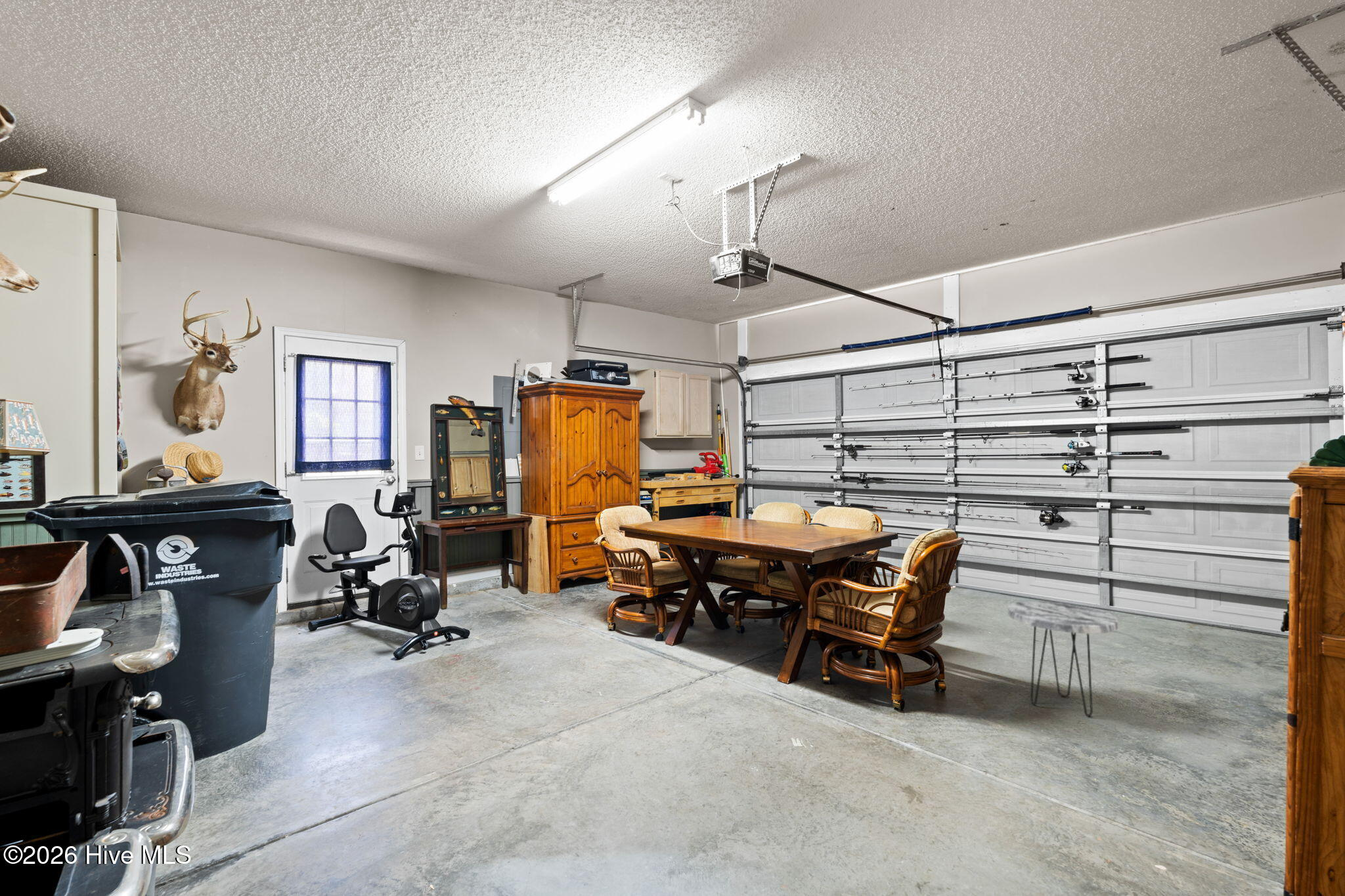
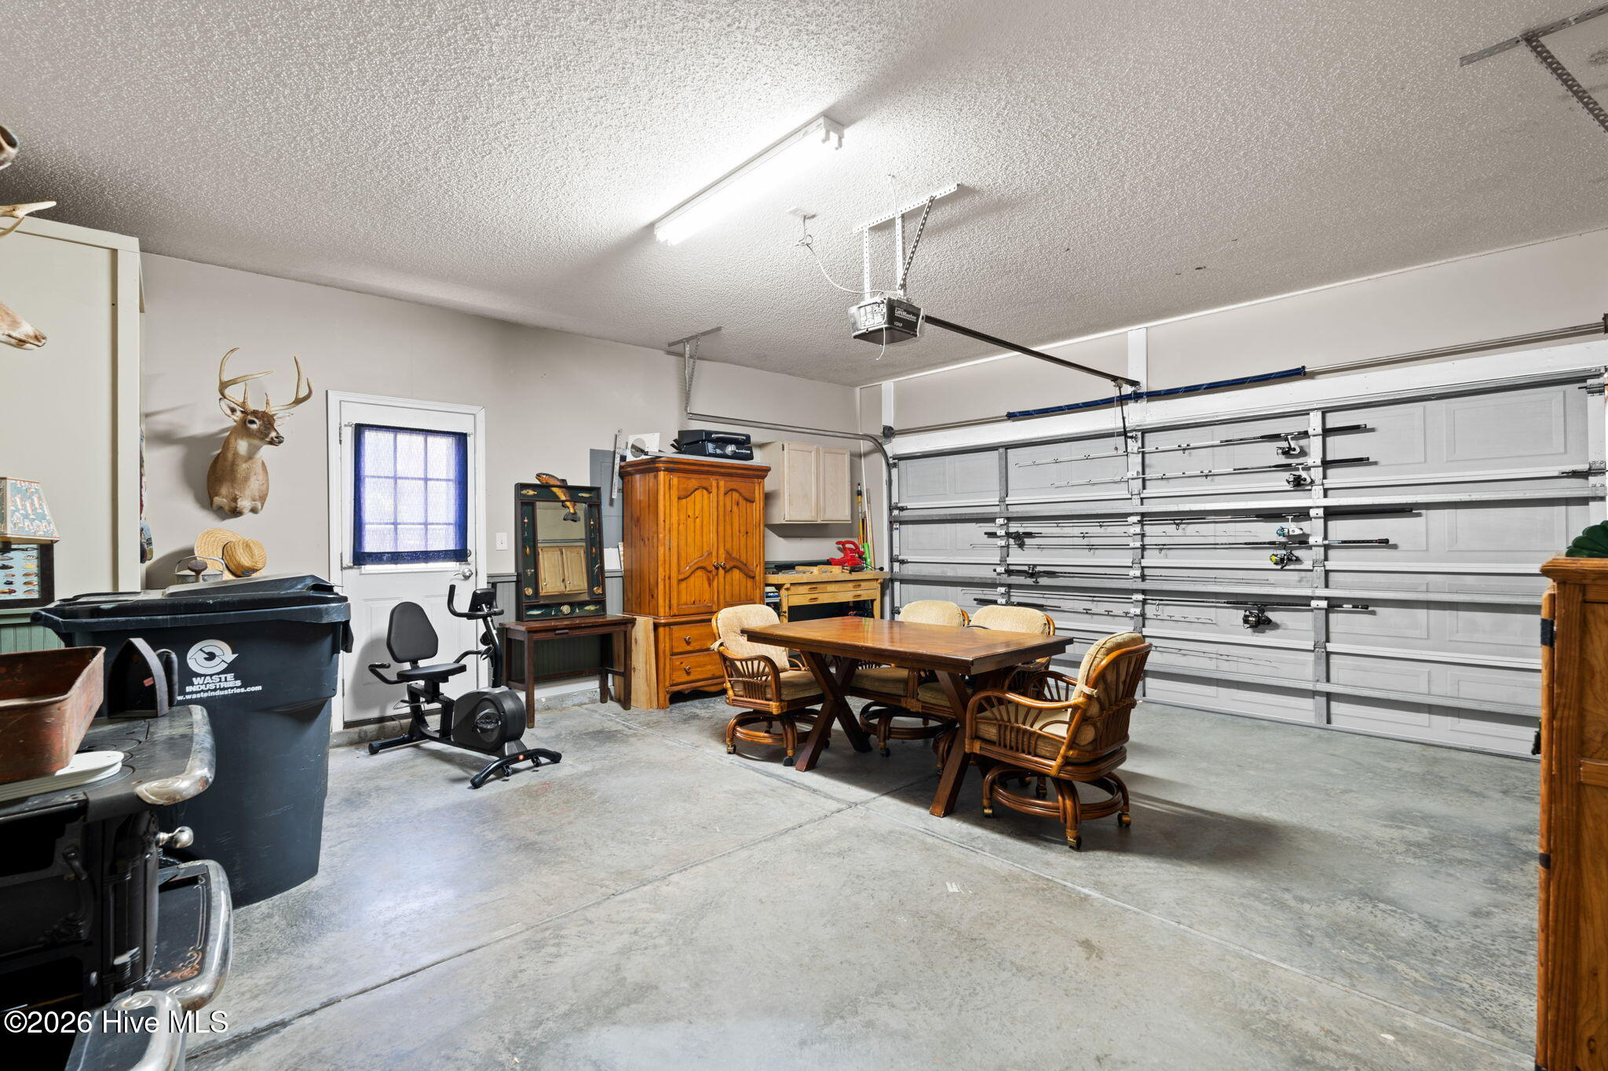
- side table [1007,601,1118,717]
